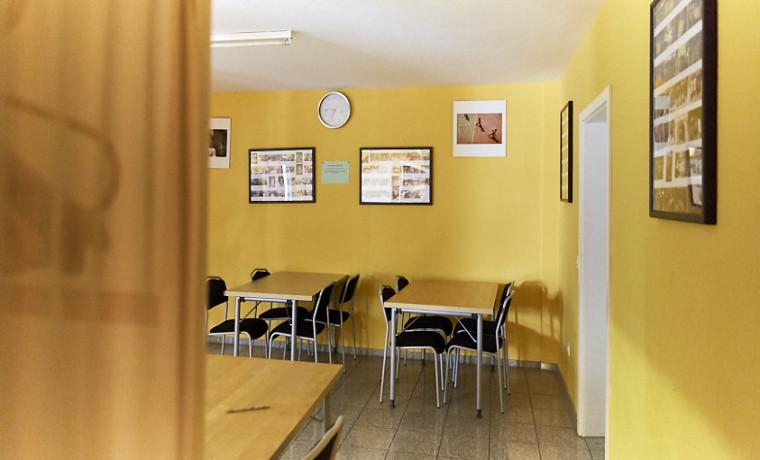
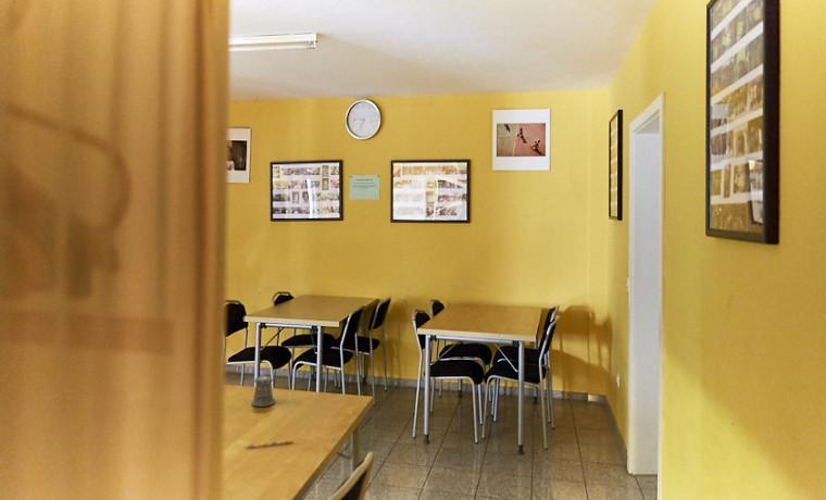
+ pepper shaker [250,373,277,408]
